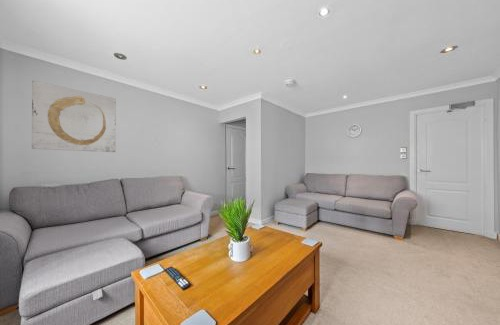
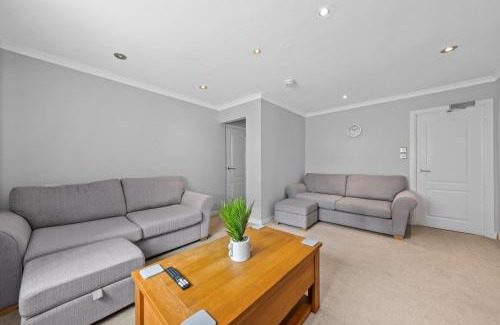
- wall art [31,80,117,153]
